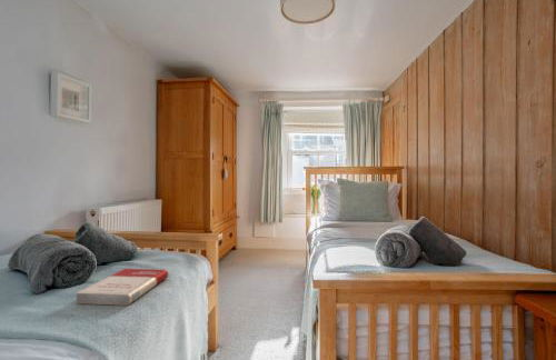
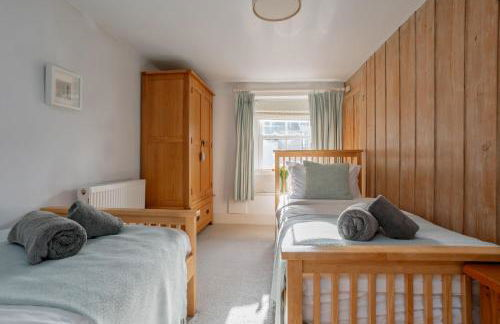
- book [76,268,169,307]
